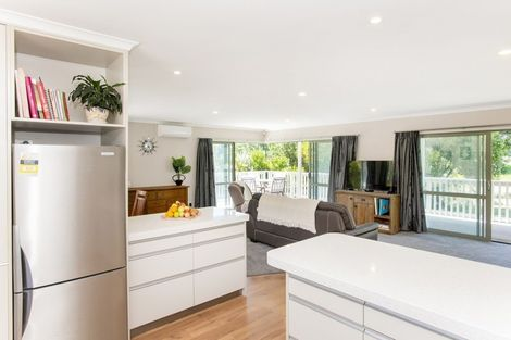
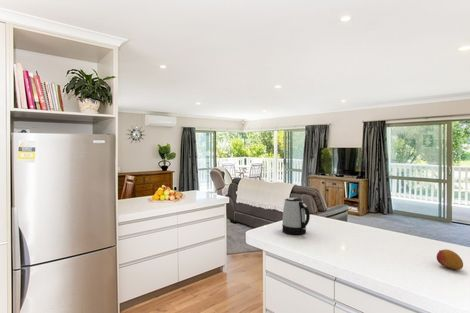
+ kettle [281,197,311,235]
+ fruit [436,248,464,271]
